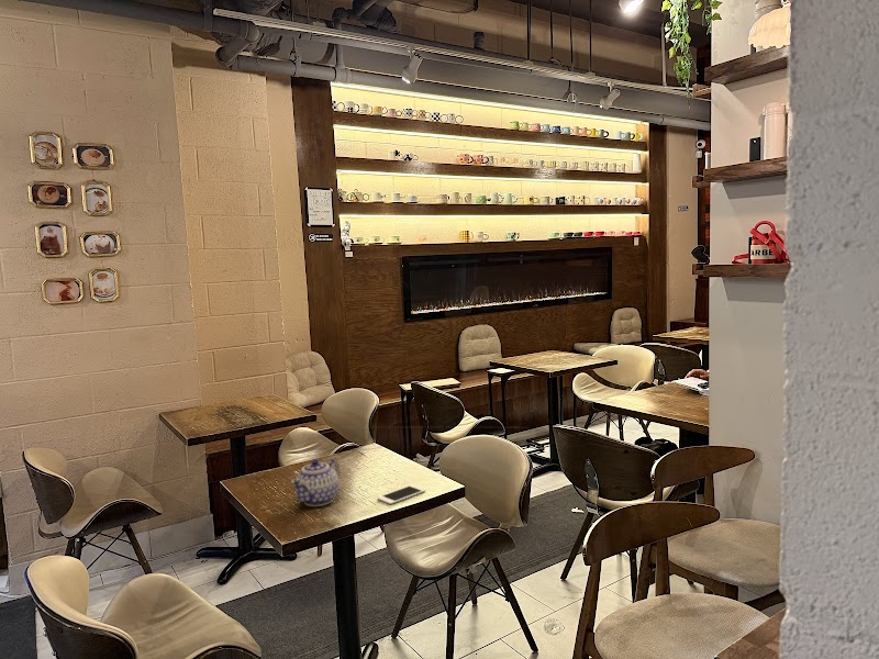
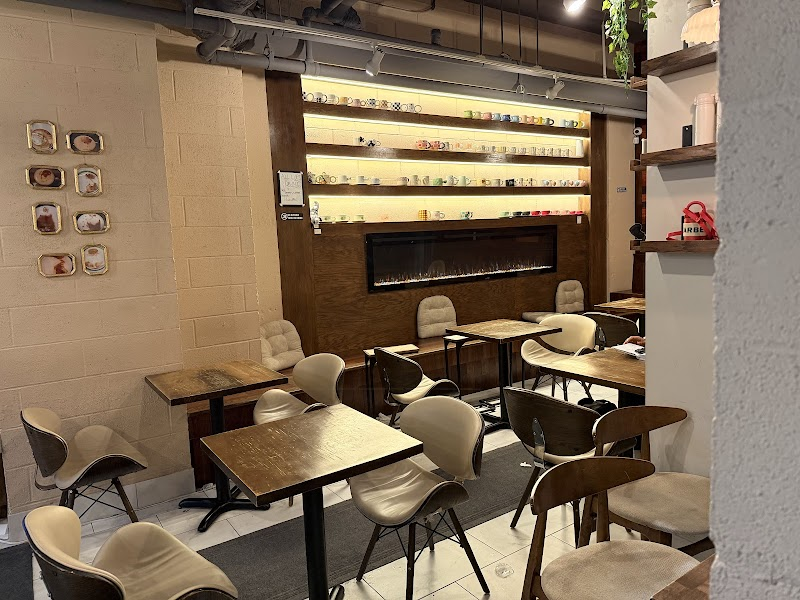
- teapot [290,458,341,507]
- cell phone [376,484,426,505]
